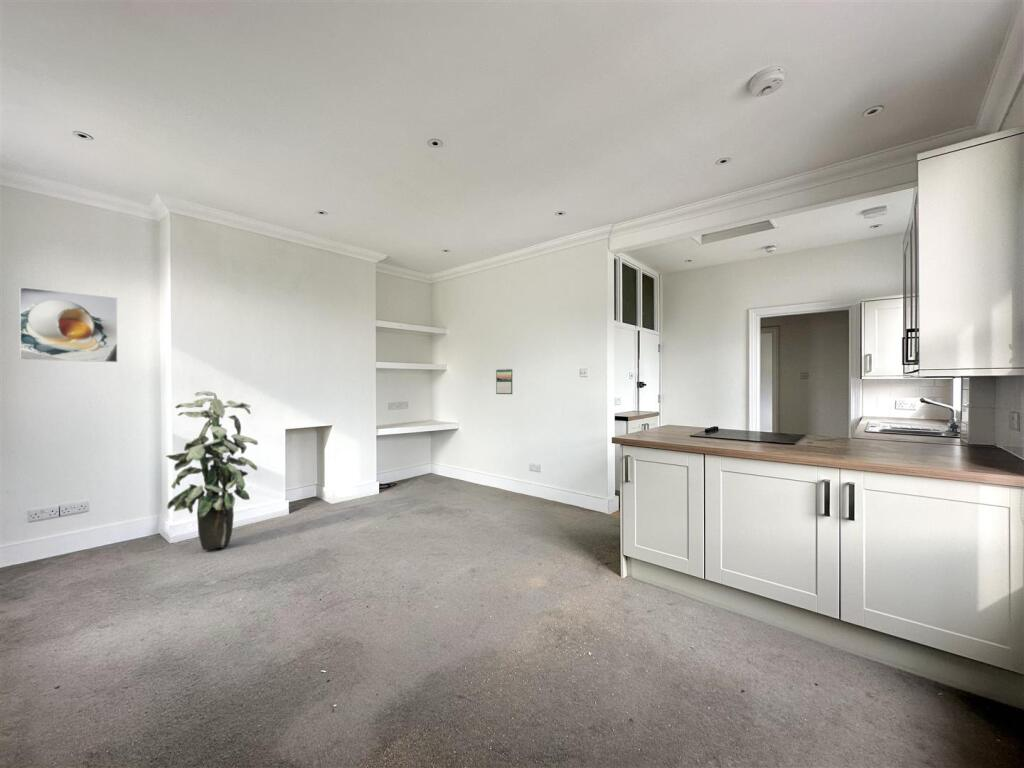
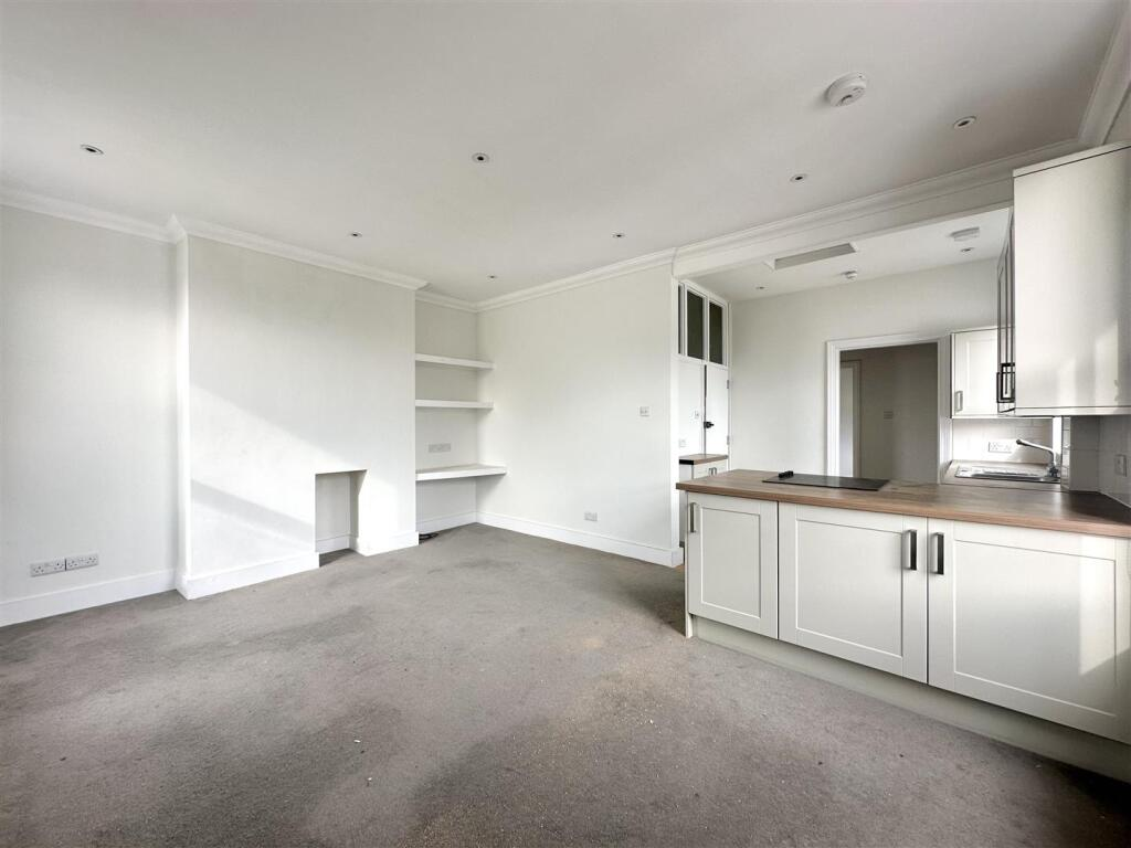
- indoor plant [165,390,259,551]
- calendar [495,368,514,395]
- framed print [19,286,118,363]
